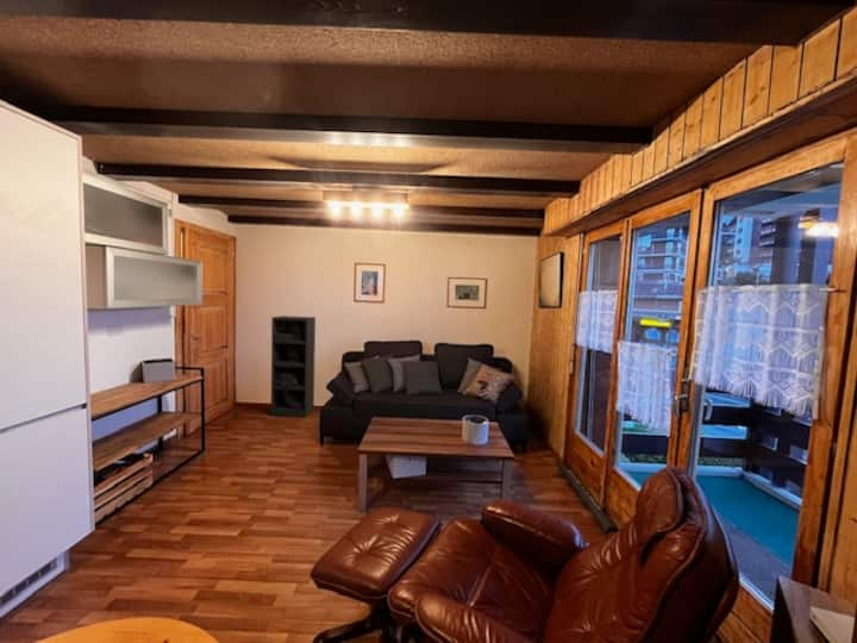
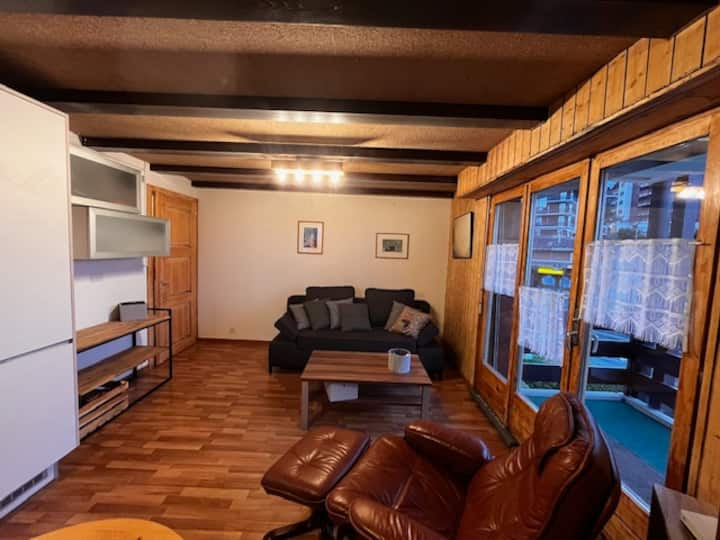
- shelving unit [270,314,317,418]
